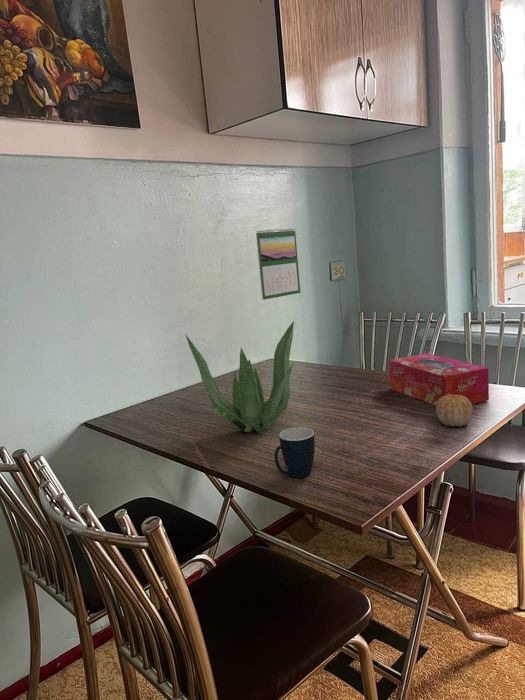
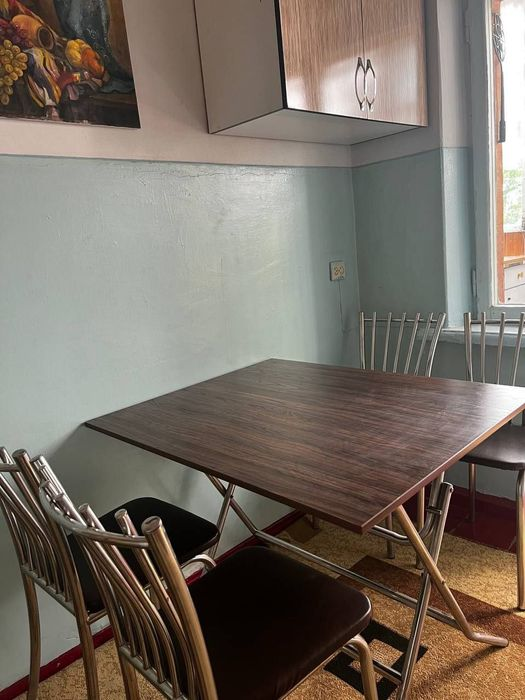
- mug [273,426,316,479]
- fruit [435,394,474,427]
- plant [184,320,295,434]
- tissue box [388,352,490,407]
- calendar [255,228,301,301]
